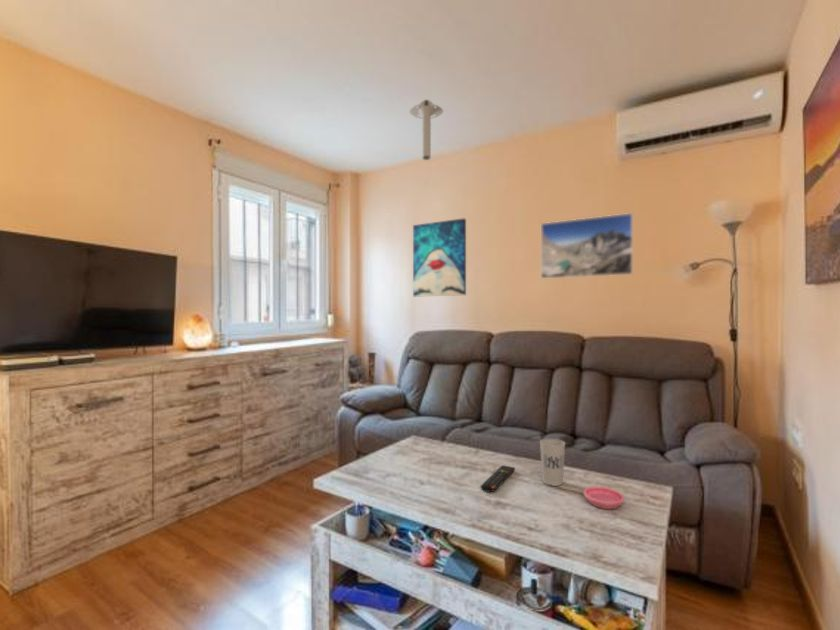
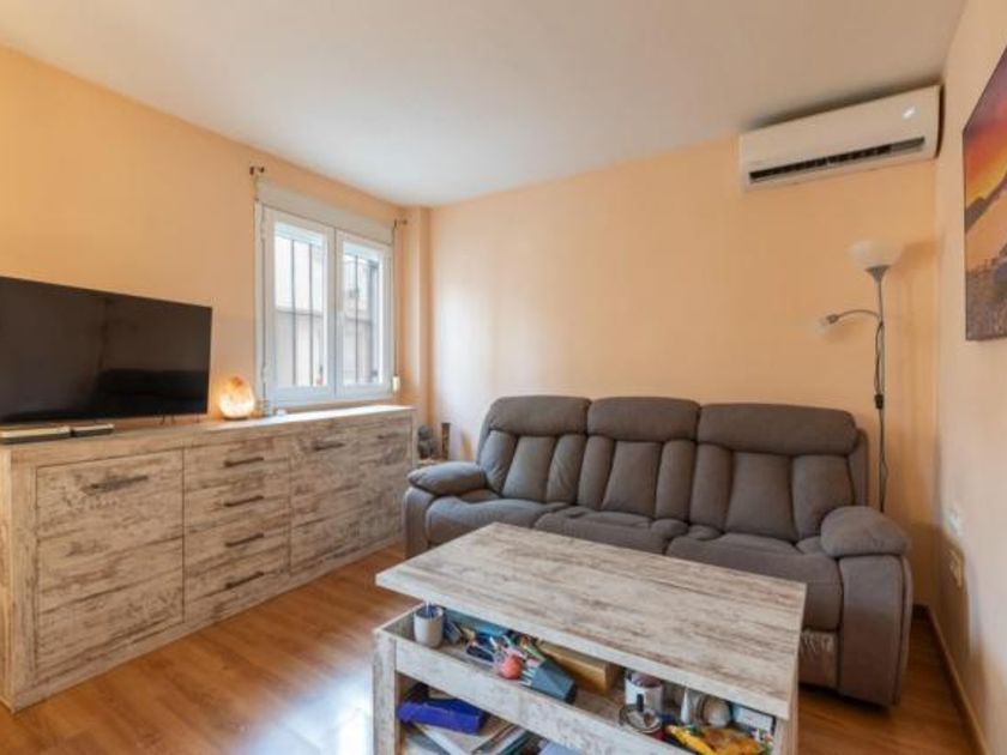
- saucer [583,485,625,510]
- cup [539,438,566,487]
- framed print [540,212,634,279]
- ceiling light [409,99,444,161]
- wall art [412,217,467,297]
- remote control [480,464,516,493]
